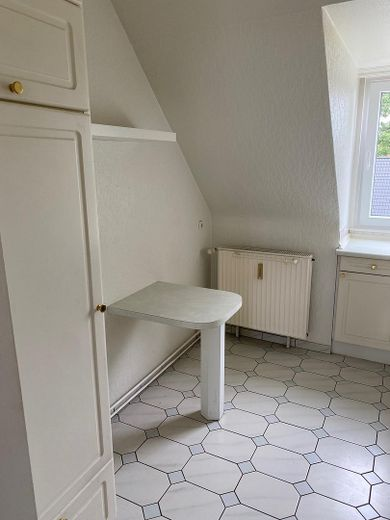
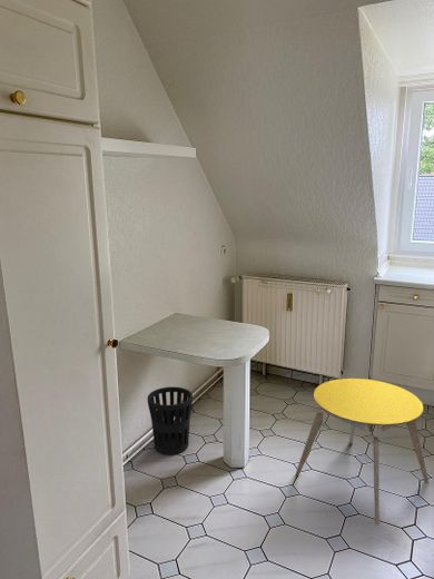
+ wastebasket [146,386,194,455]
+ stool [295,377,430,526]
